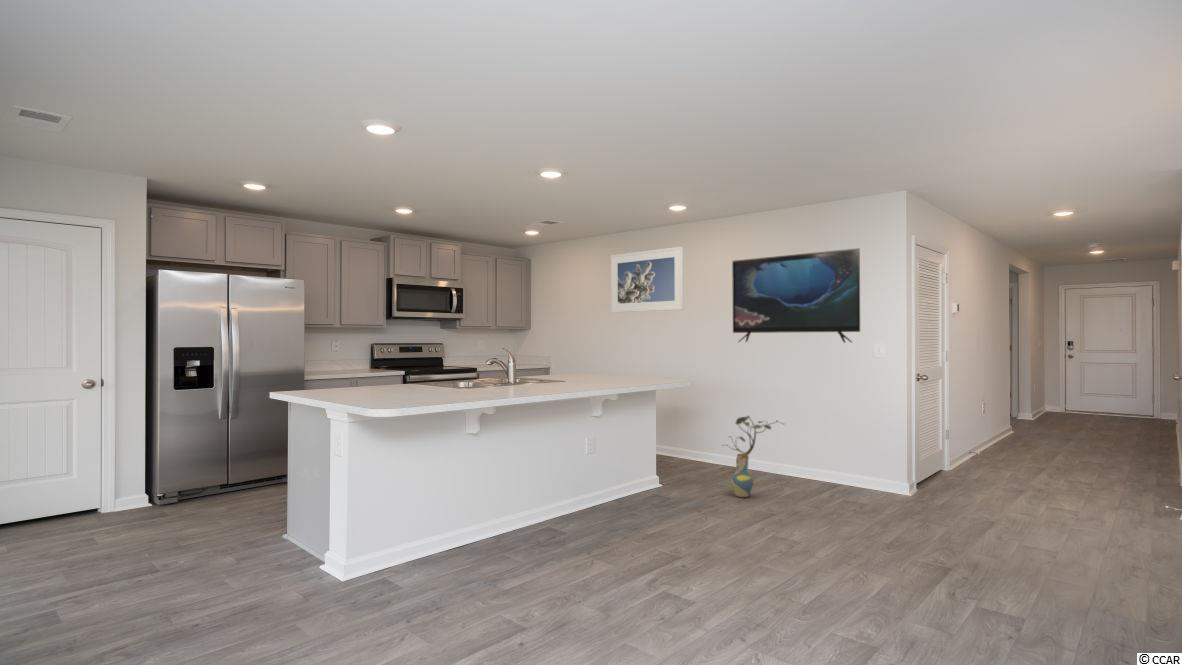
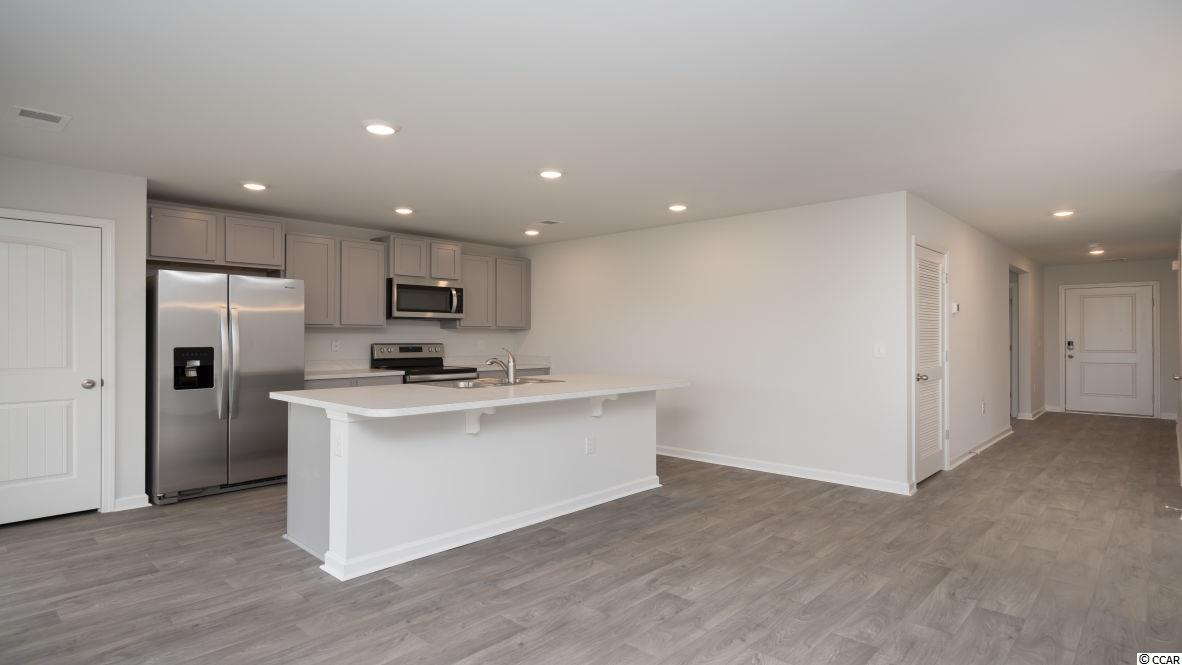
- potted plant [721,415,786,469]
- vase [730,453,755,498]
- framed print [610,246,684,314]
- television [731,247,861,344]
